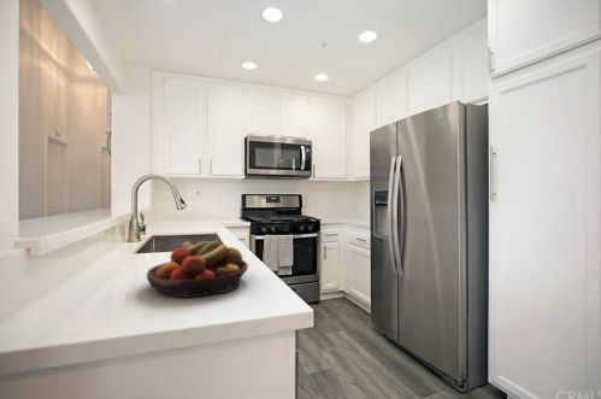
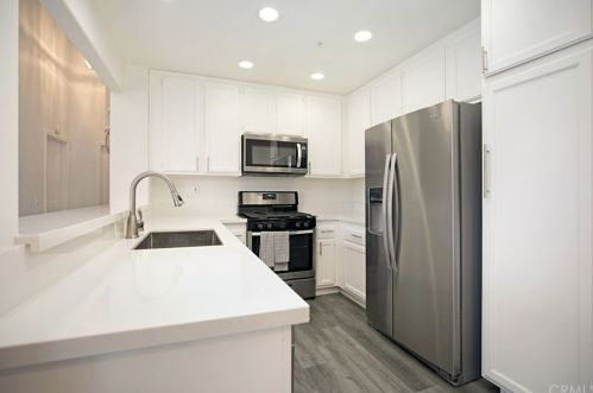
- fruit bowl [146,240,249,299]
